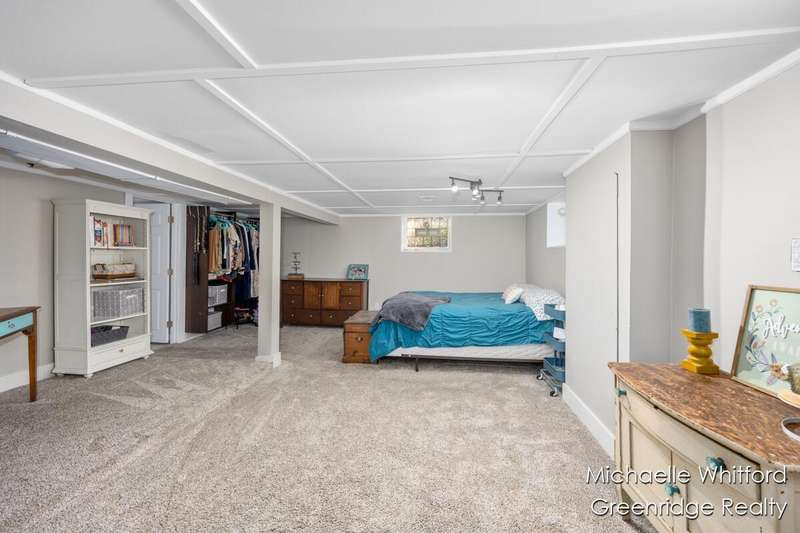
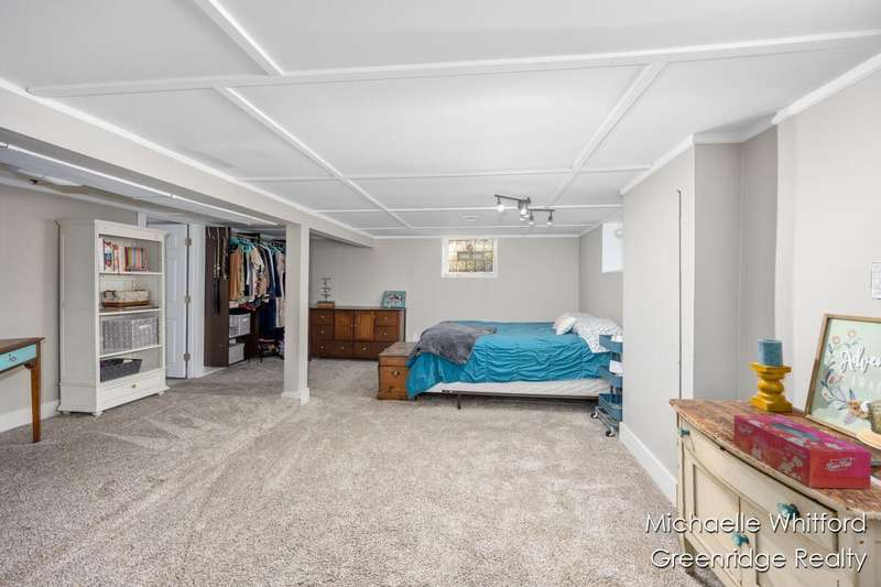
+ tissue box [732,414,872,490]
